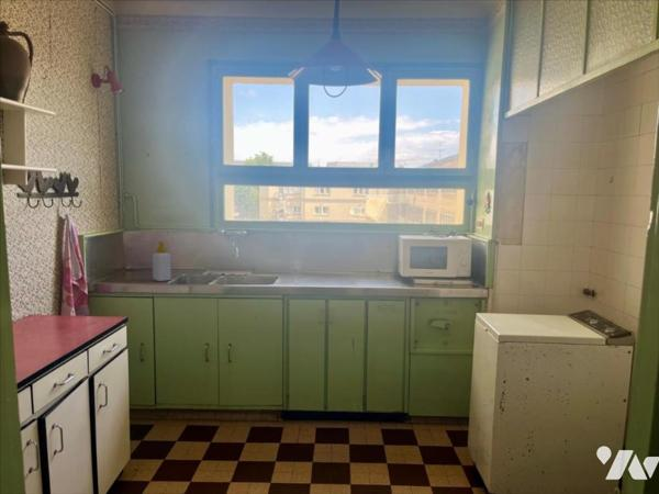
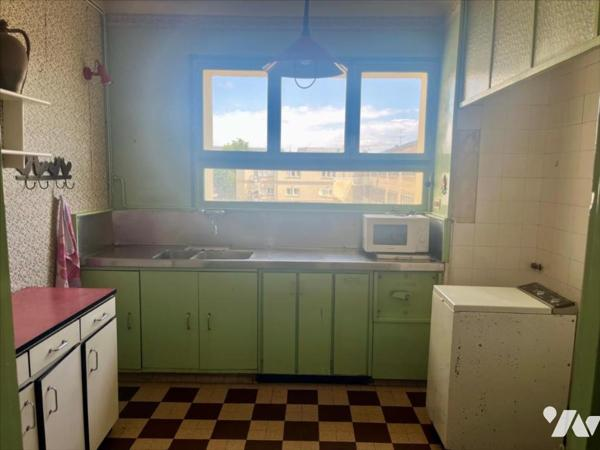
- soap bottle [152,240,171,282]
